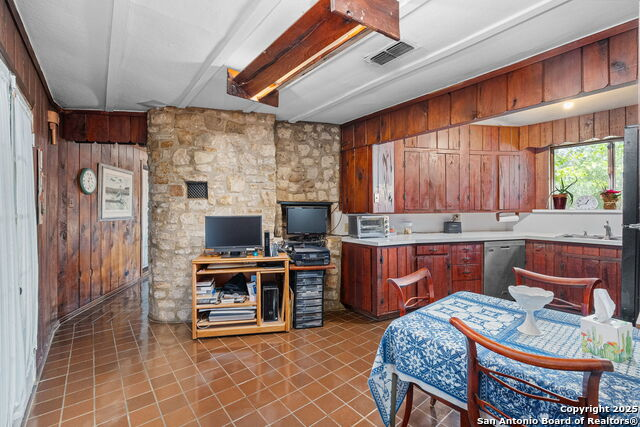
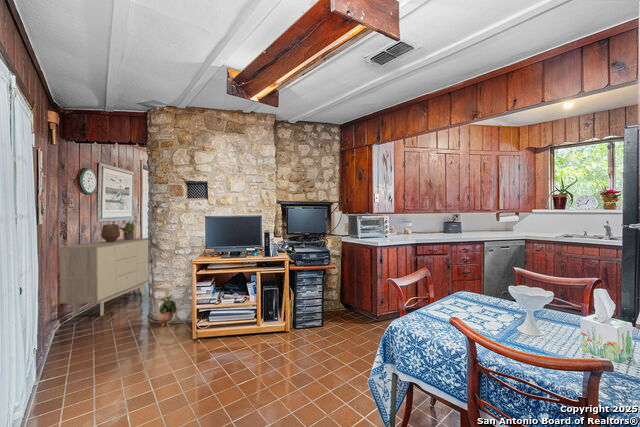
+ potted plant [118,221,138,240]
+ sideboard [58,237,149,317]
+ ceramic pot [100,223,121,242]
+ potted plant [157,294,178,329]
